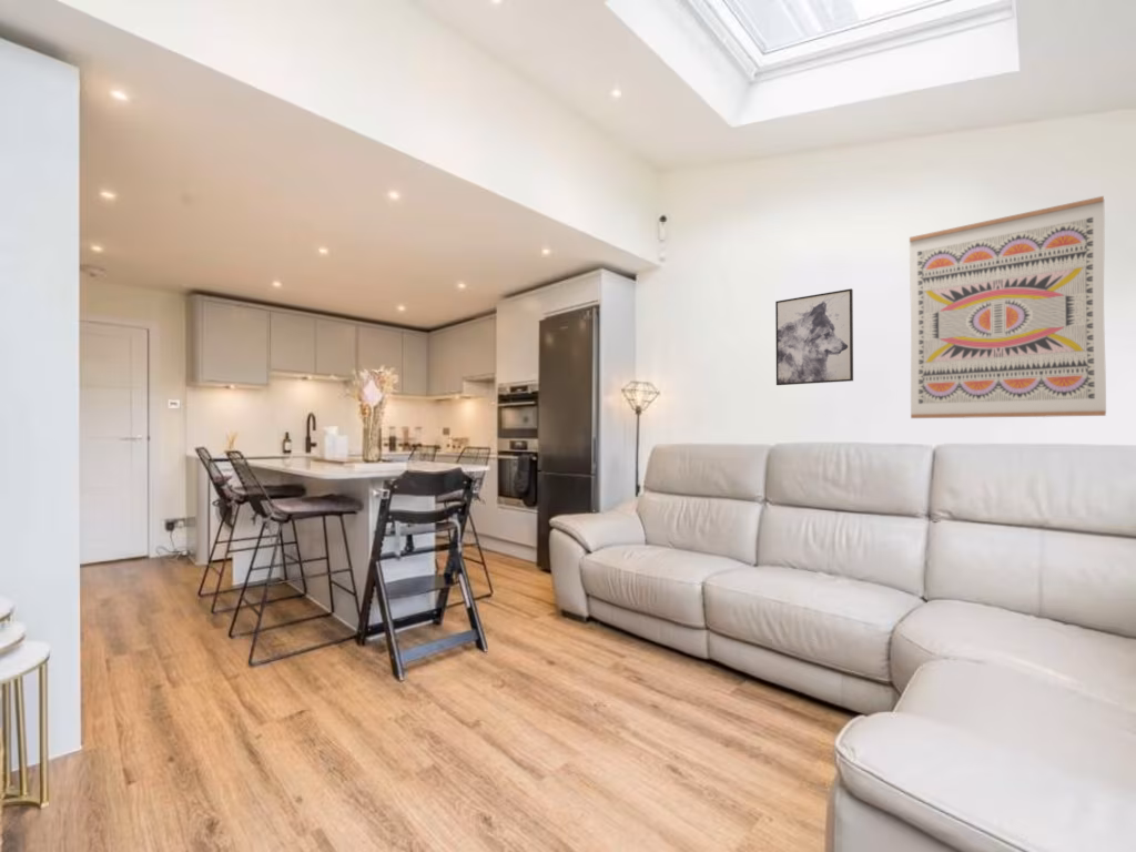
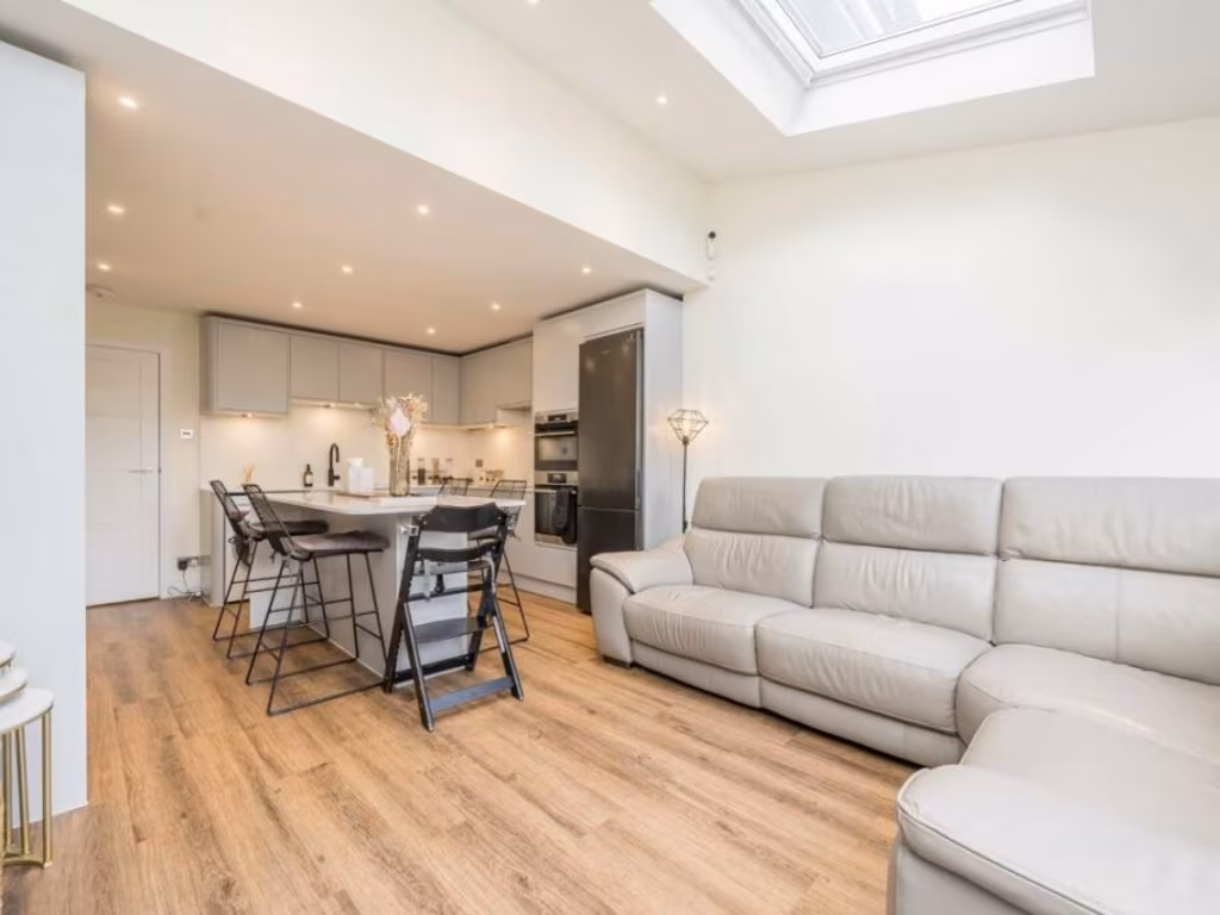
- wall art [774,287,854,386]
- wall art [909,195,1107,419]
